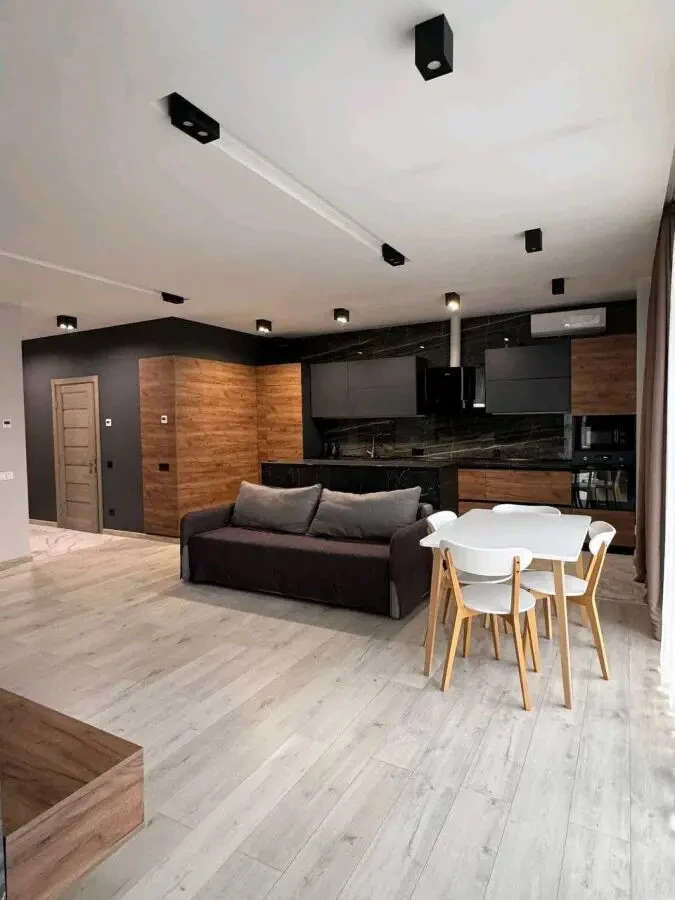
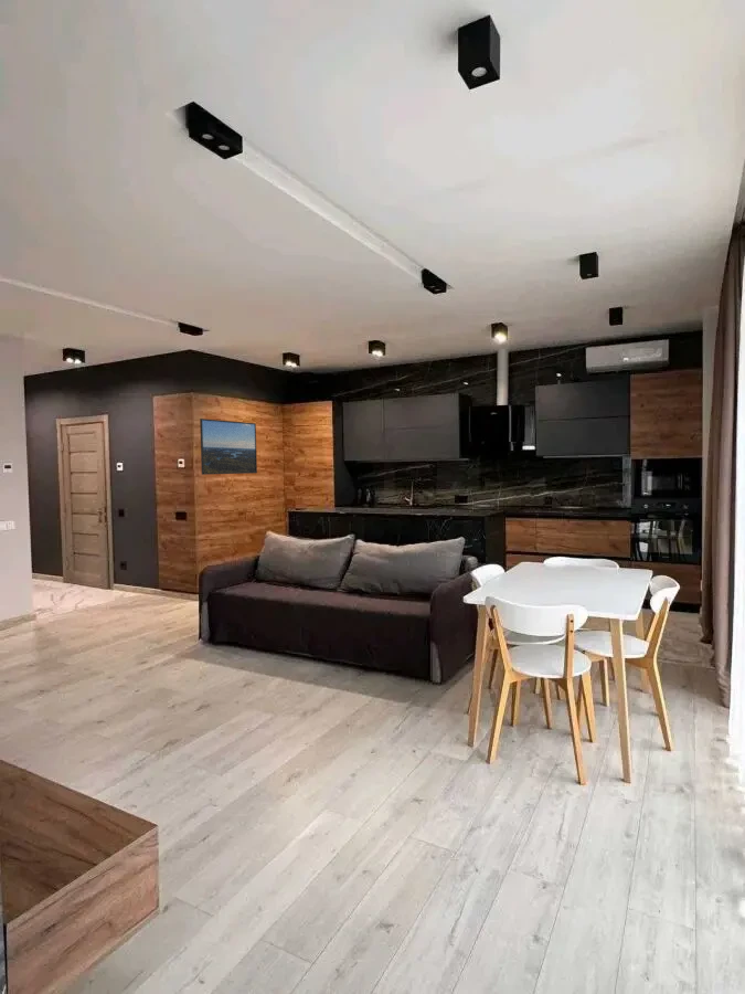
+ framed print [199,417,258,476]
